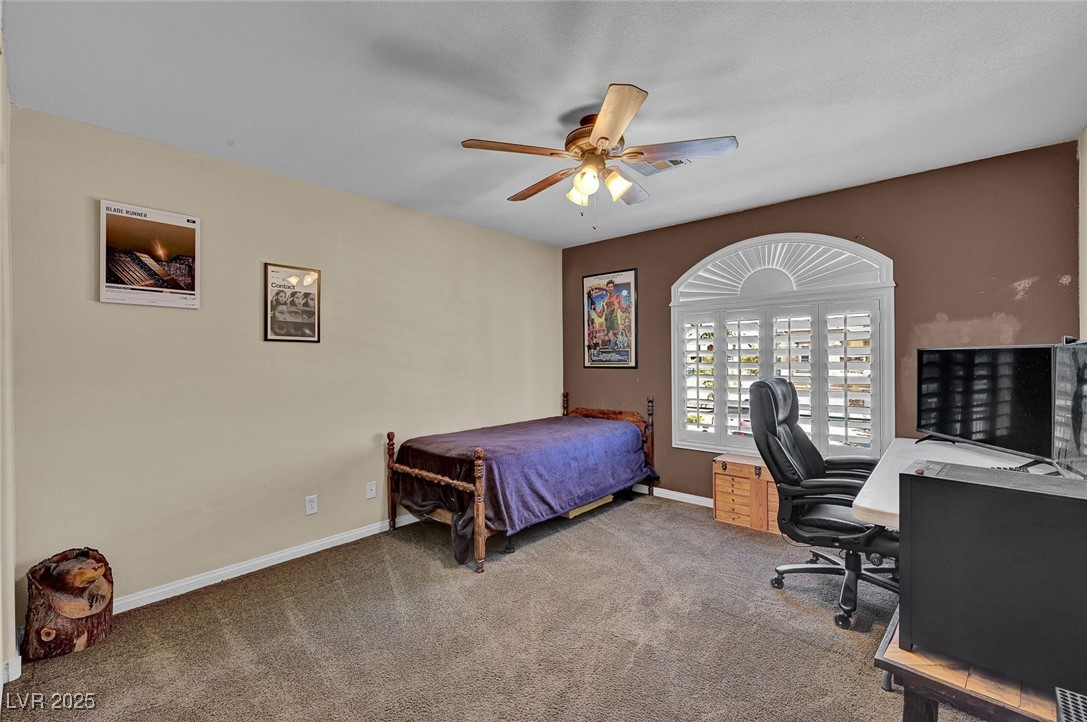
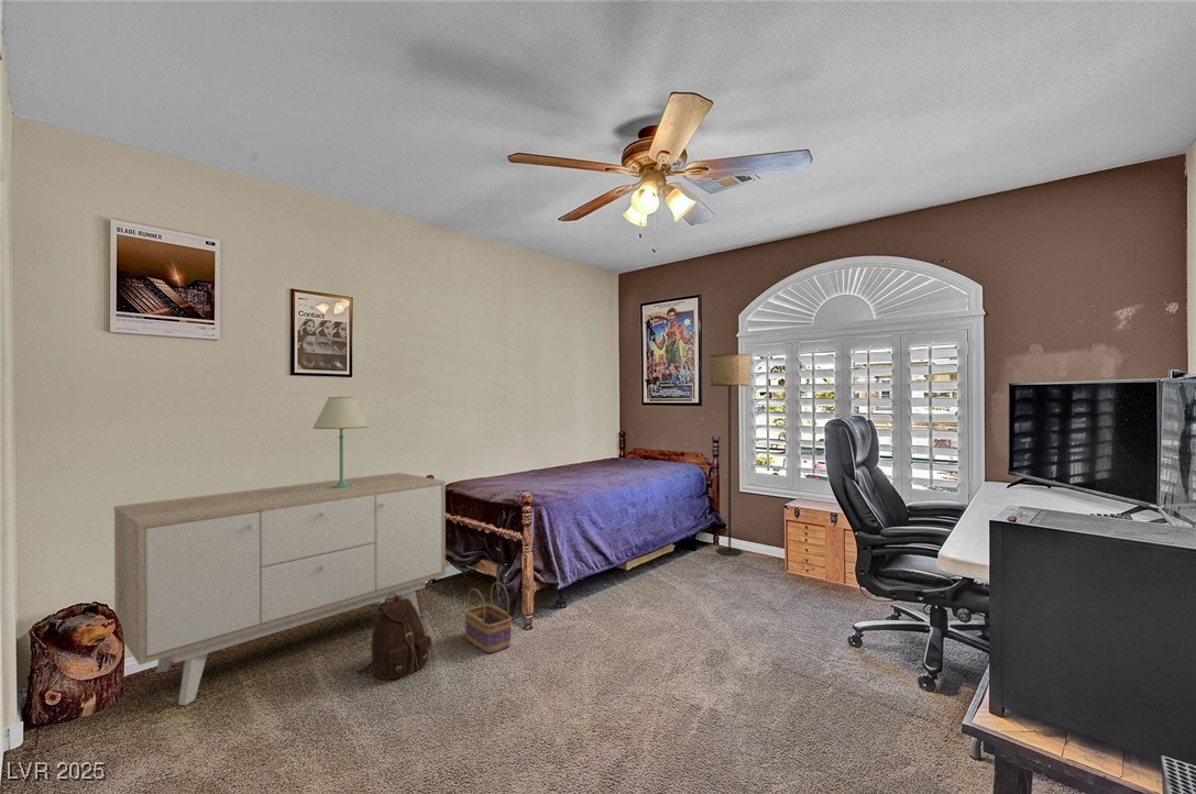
+ basket [463,581,513,654]
+ floor lamp [709,353,750,556]
+ backpack [355,594,432,681]
+ sideboard [113,472,447,706]
+ table lamp [312,396,370,488]
